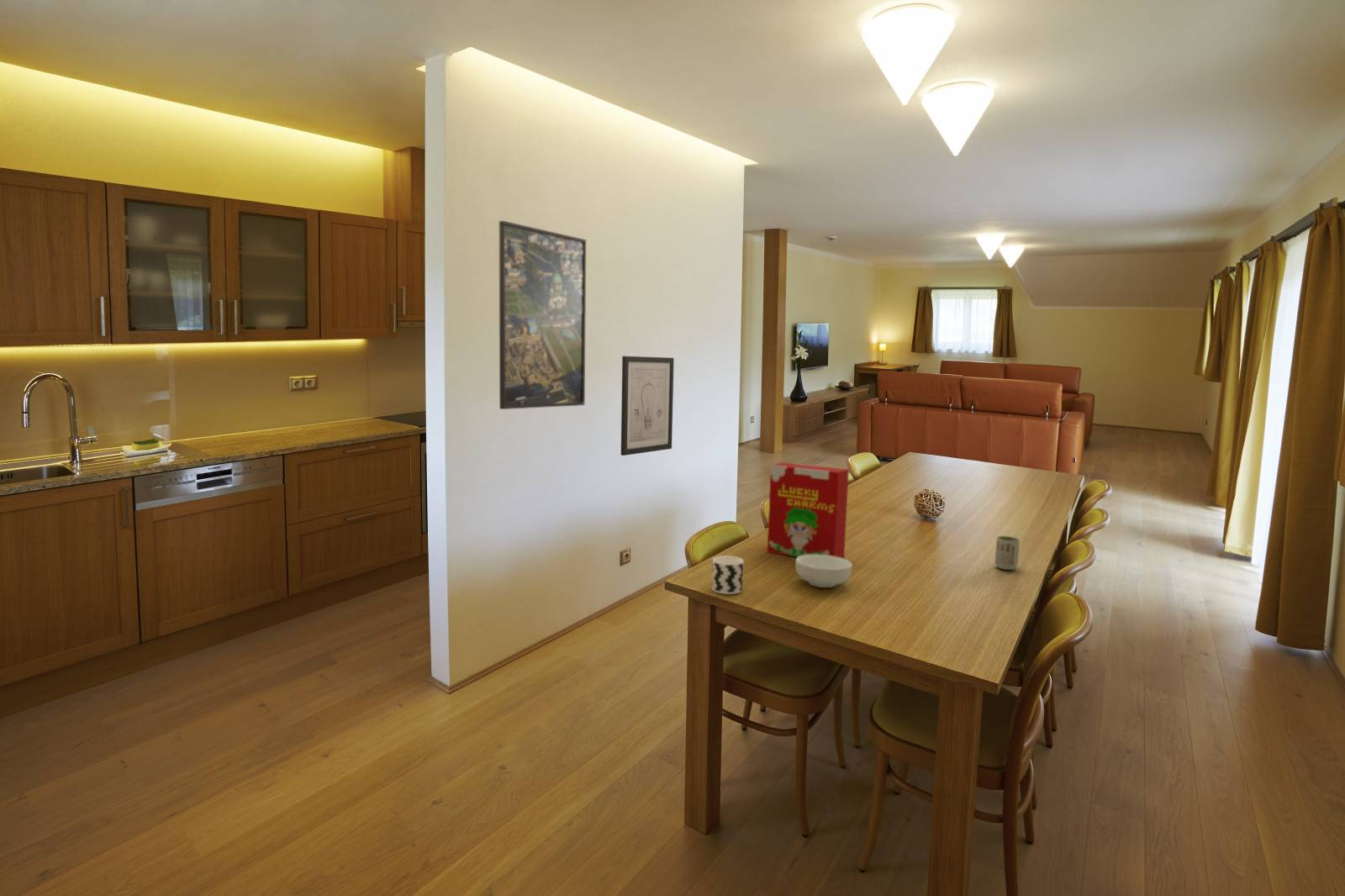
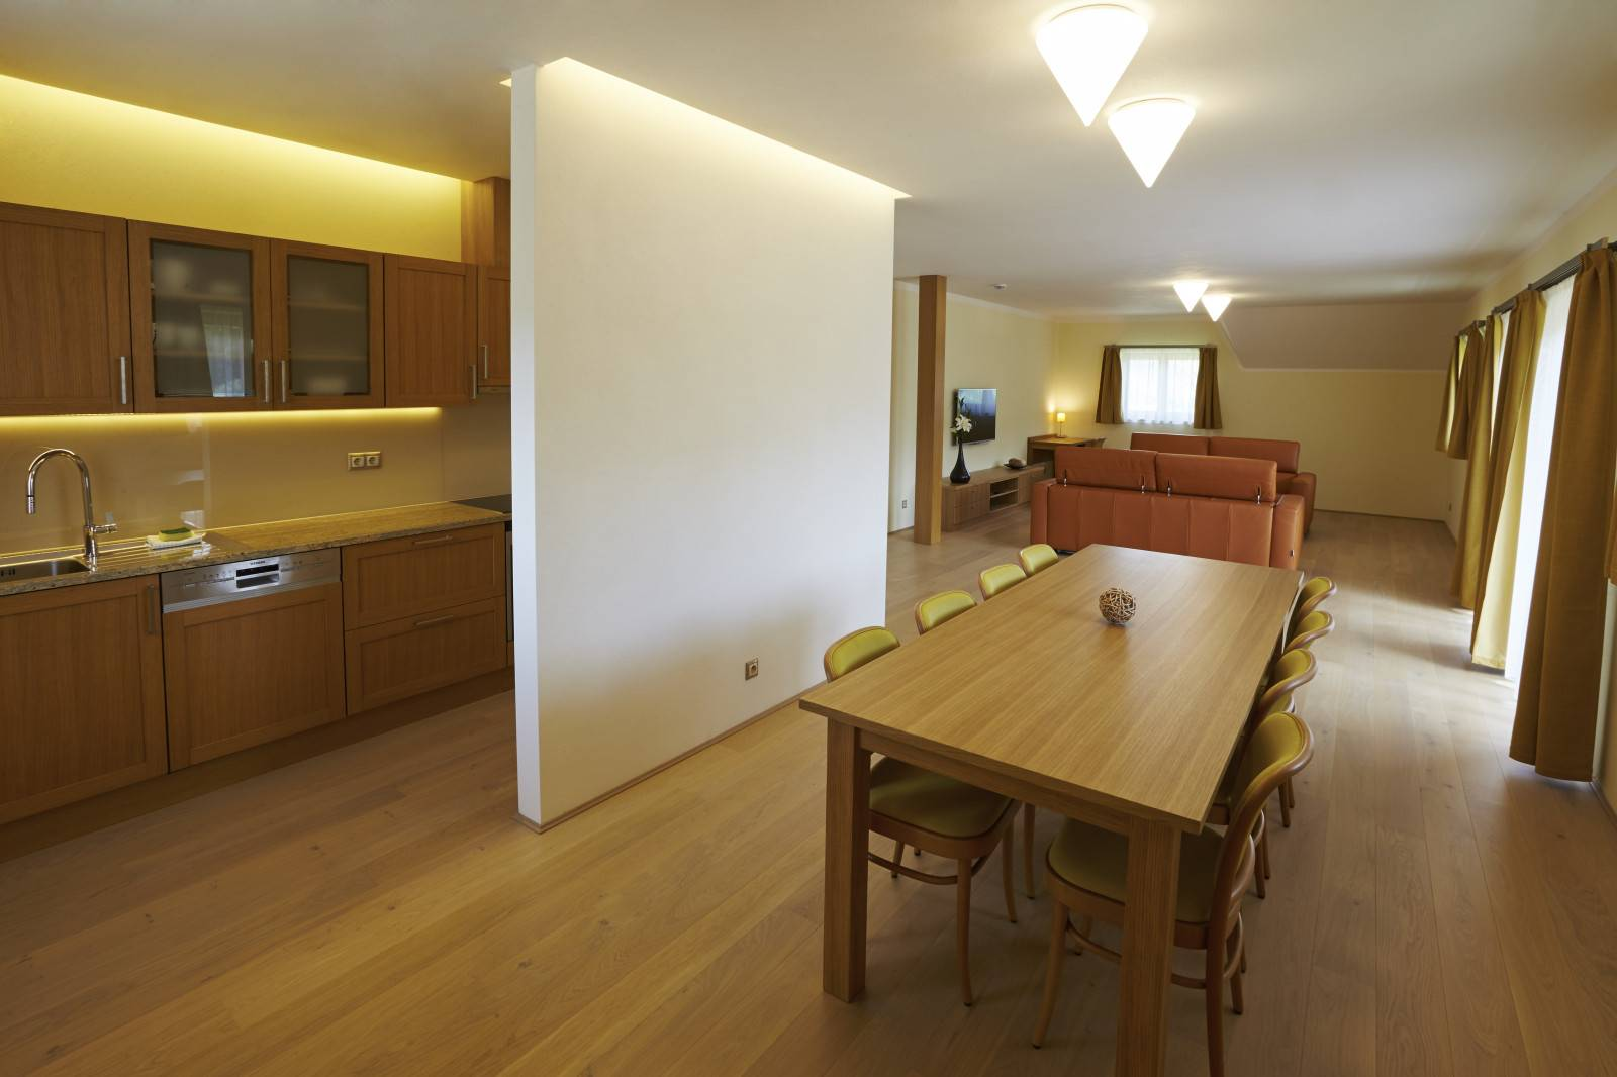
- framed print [498,219,587,410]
- wall art [620,356,675,456]
- cereal box [767,461,850,559]
- cup [711,555,744,595]
- cereal bowl [794,555,853,588]
- cup [994,535,1021,571]
